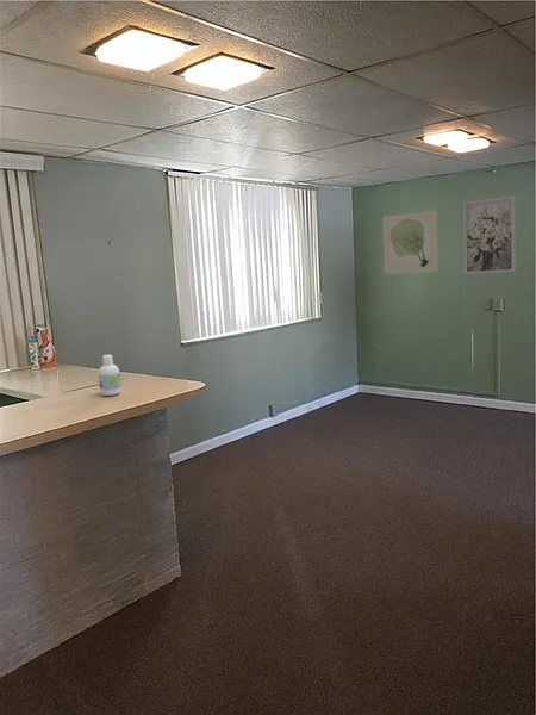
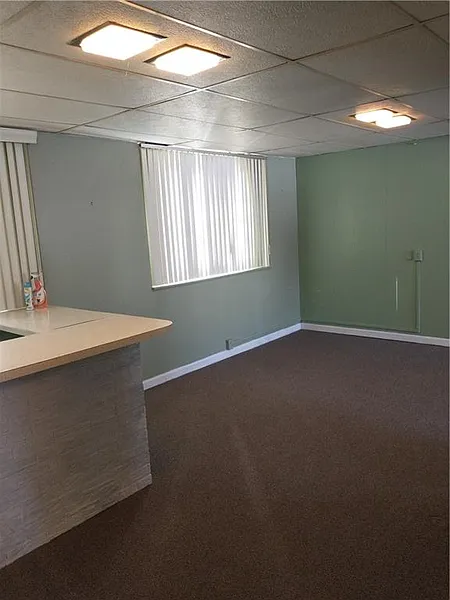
- bottle [98,354,123,397]
- wall art [462,195,517,275]
- wall art [381,210,440,275]
